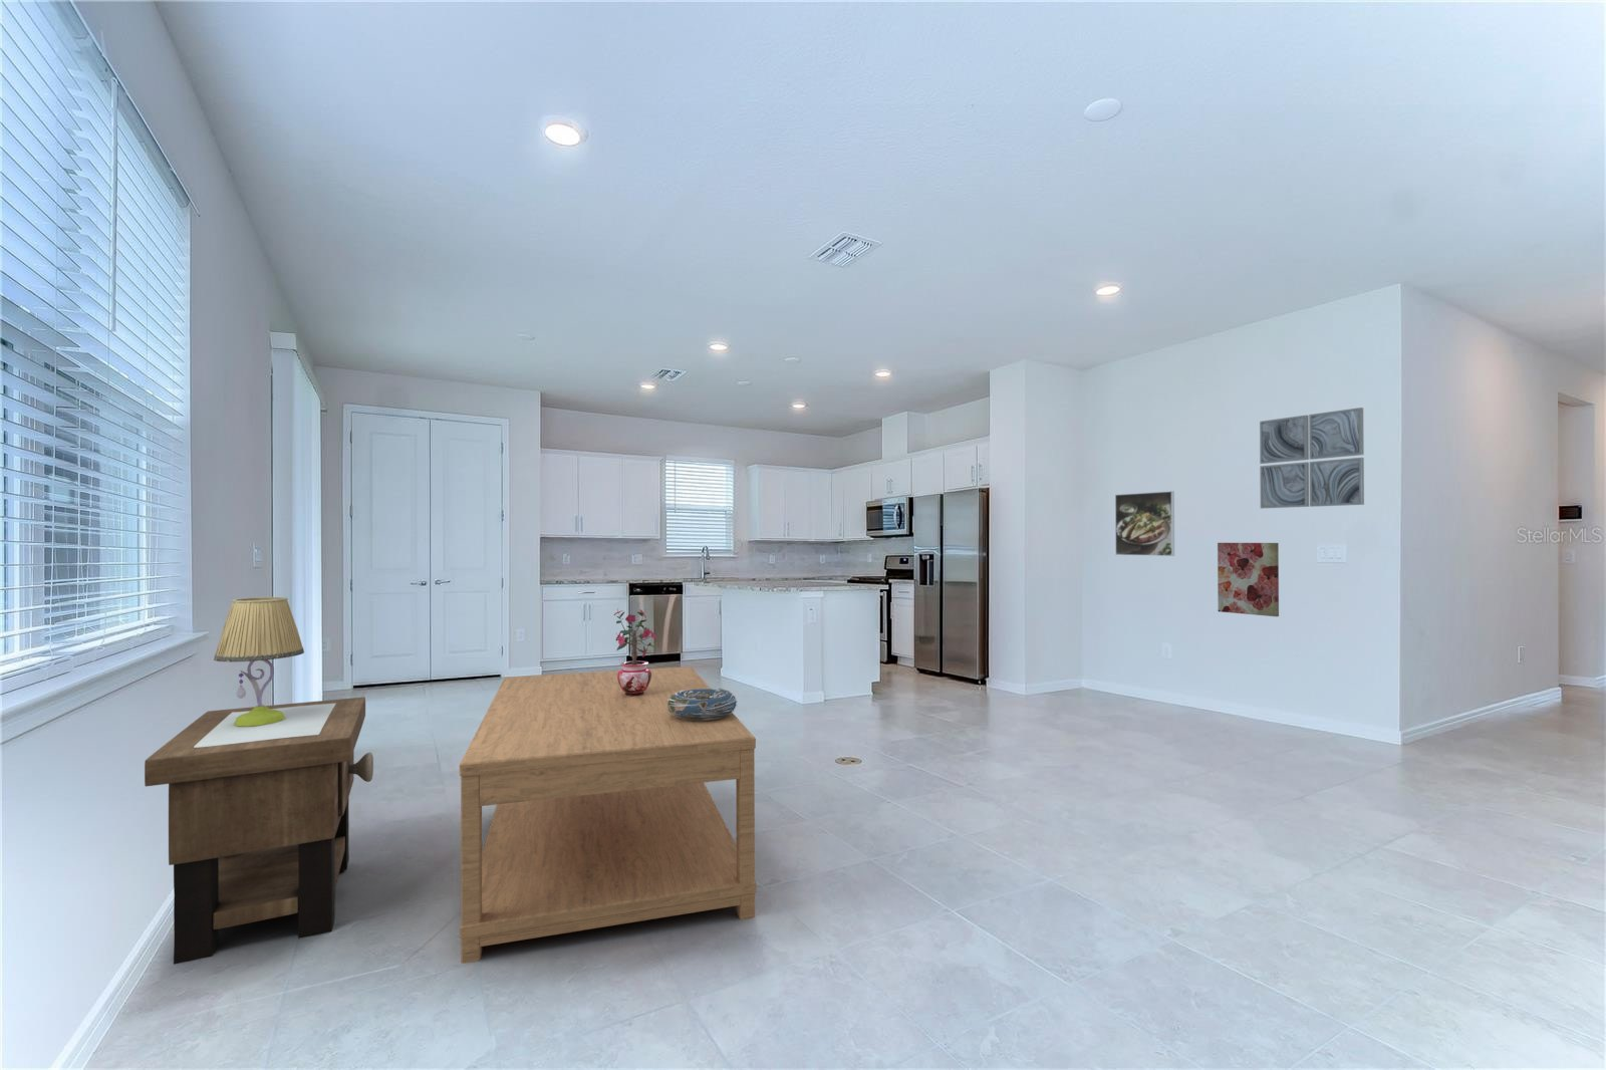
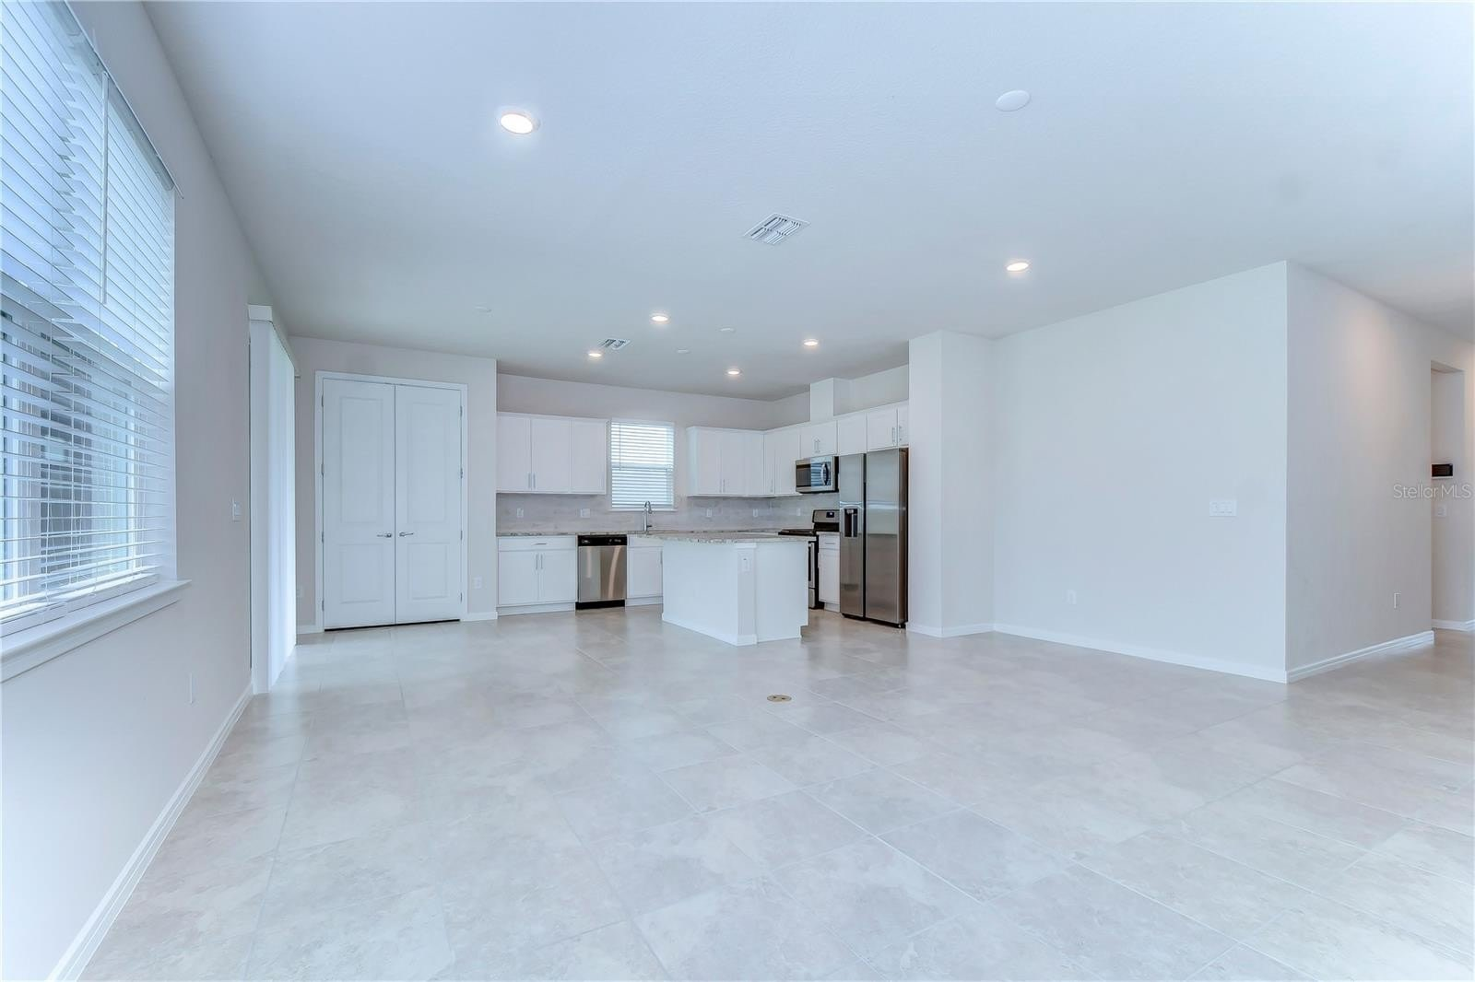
- coffee table [459,665,757,964]
- wall art [1259,406,1365,509]
- side table [143,696,375,966]
- potted plant [614,608,657,695]
- decorative bowl [667,687,738,721]
- wall art [1217,542,1280,617]
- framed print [1114,490,1175,556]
- table lamp [213,596,306,727]
